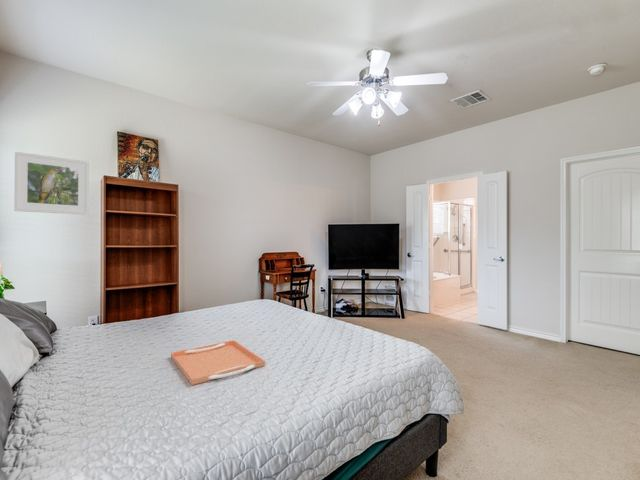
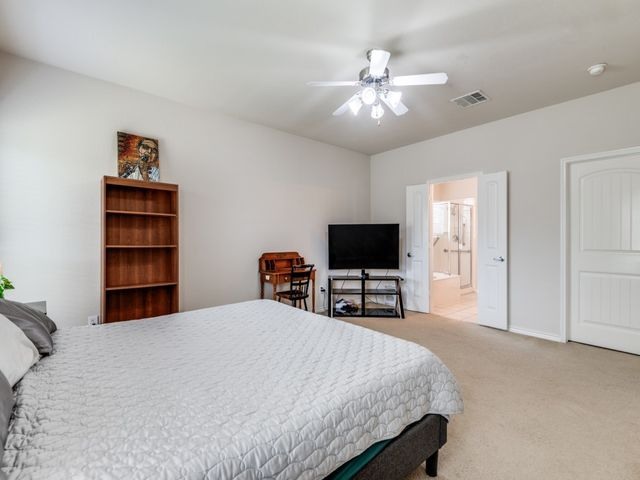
- serving tray [170,339,266,386]
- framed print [13,151,90,216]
